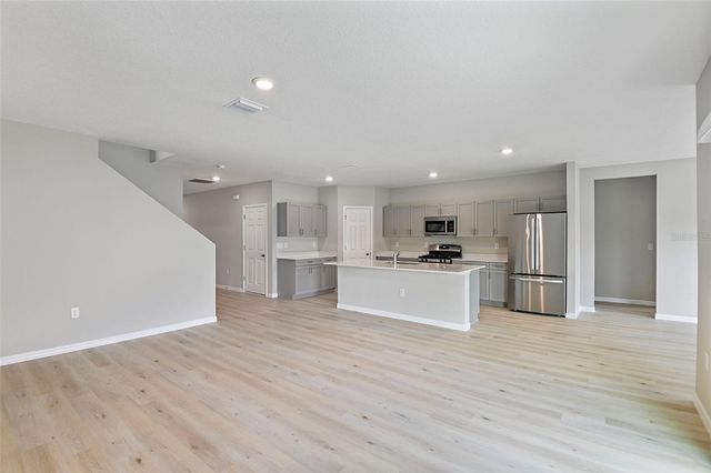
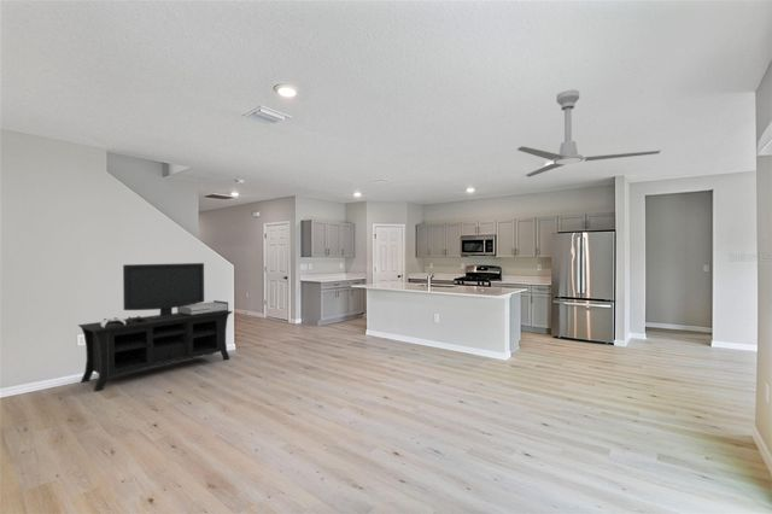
+ media console [76,262,234,393]
+ ceiling fan [516,89,661,179]
